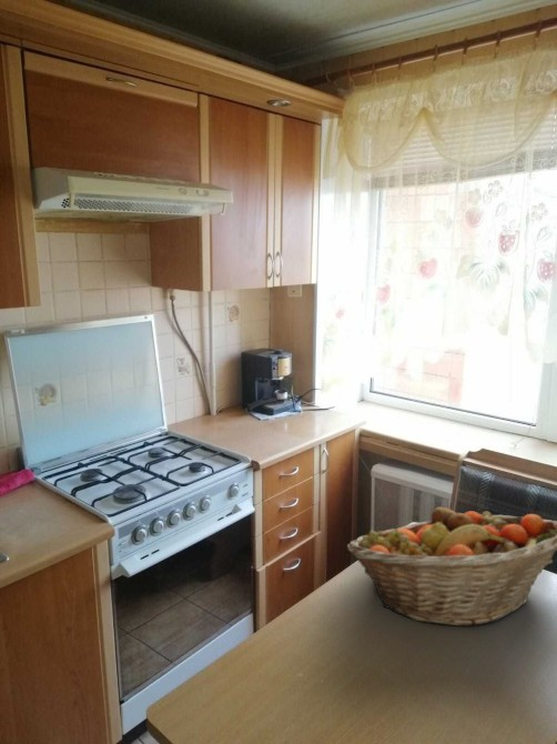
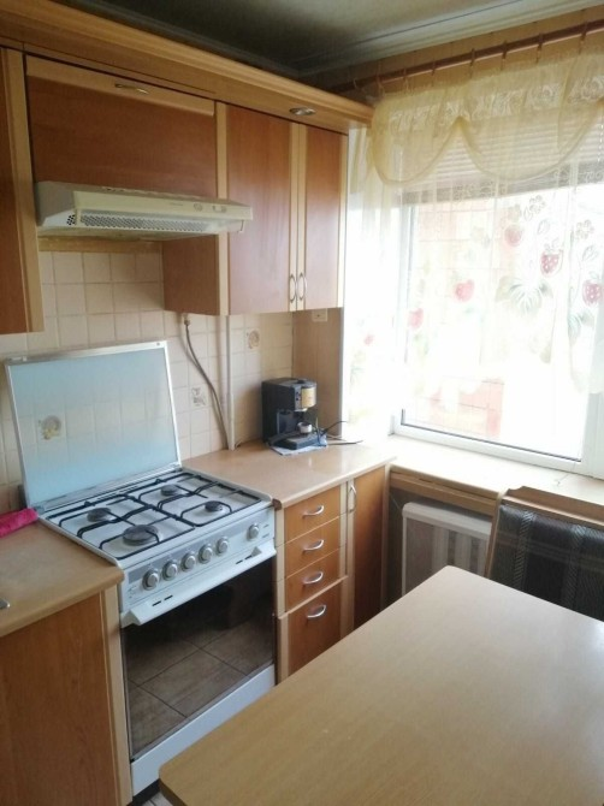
- fruit basket [346,506,557,627]
